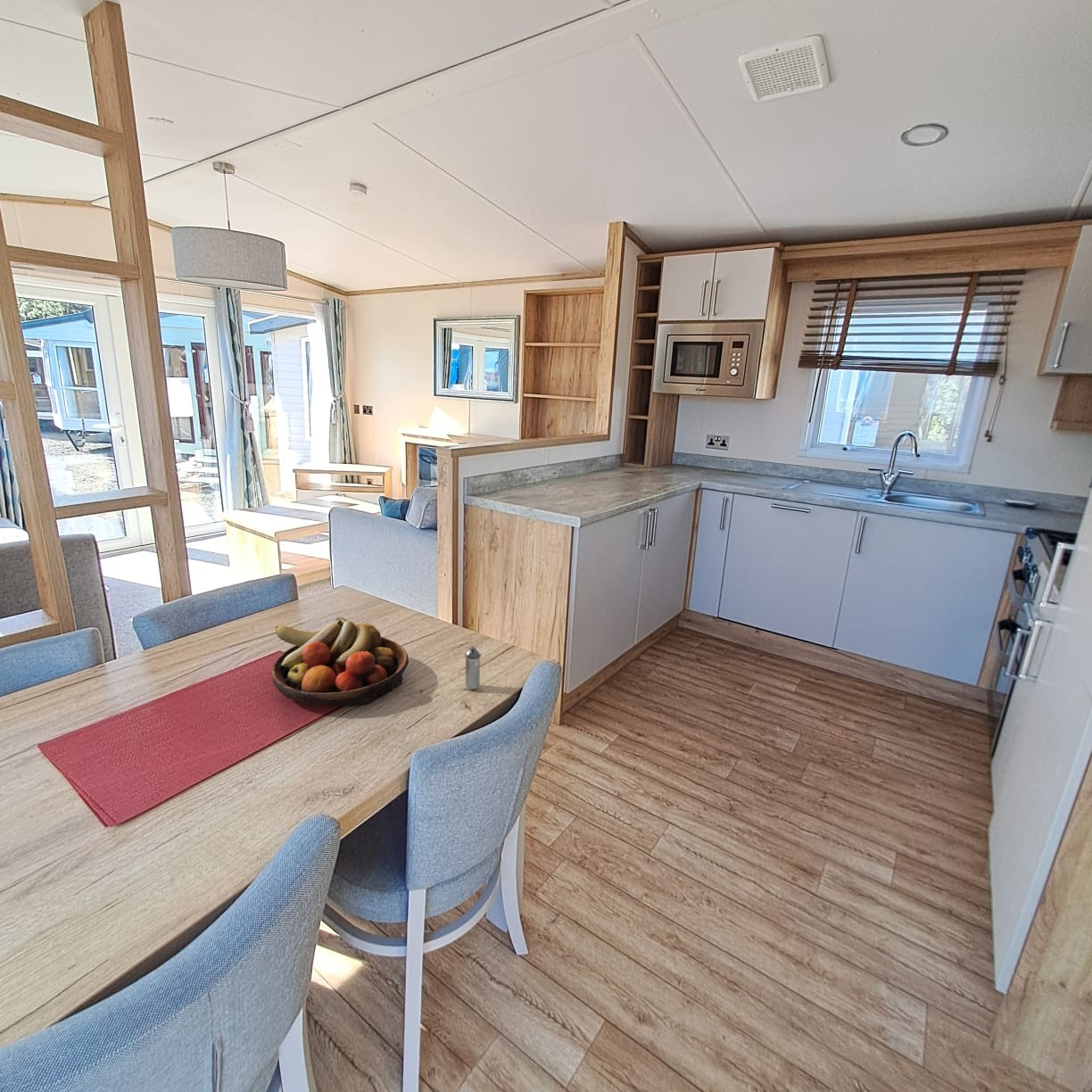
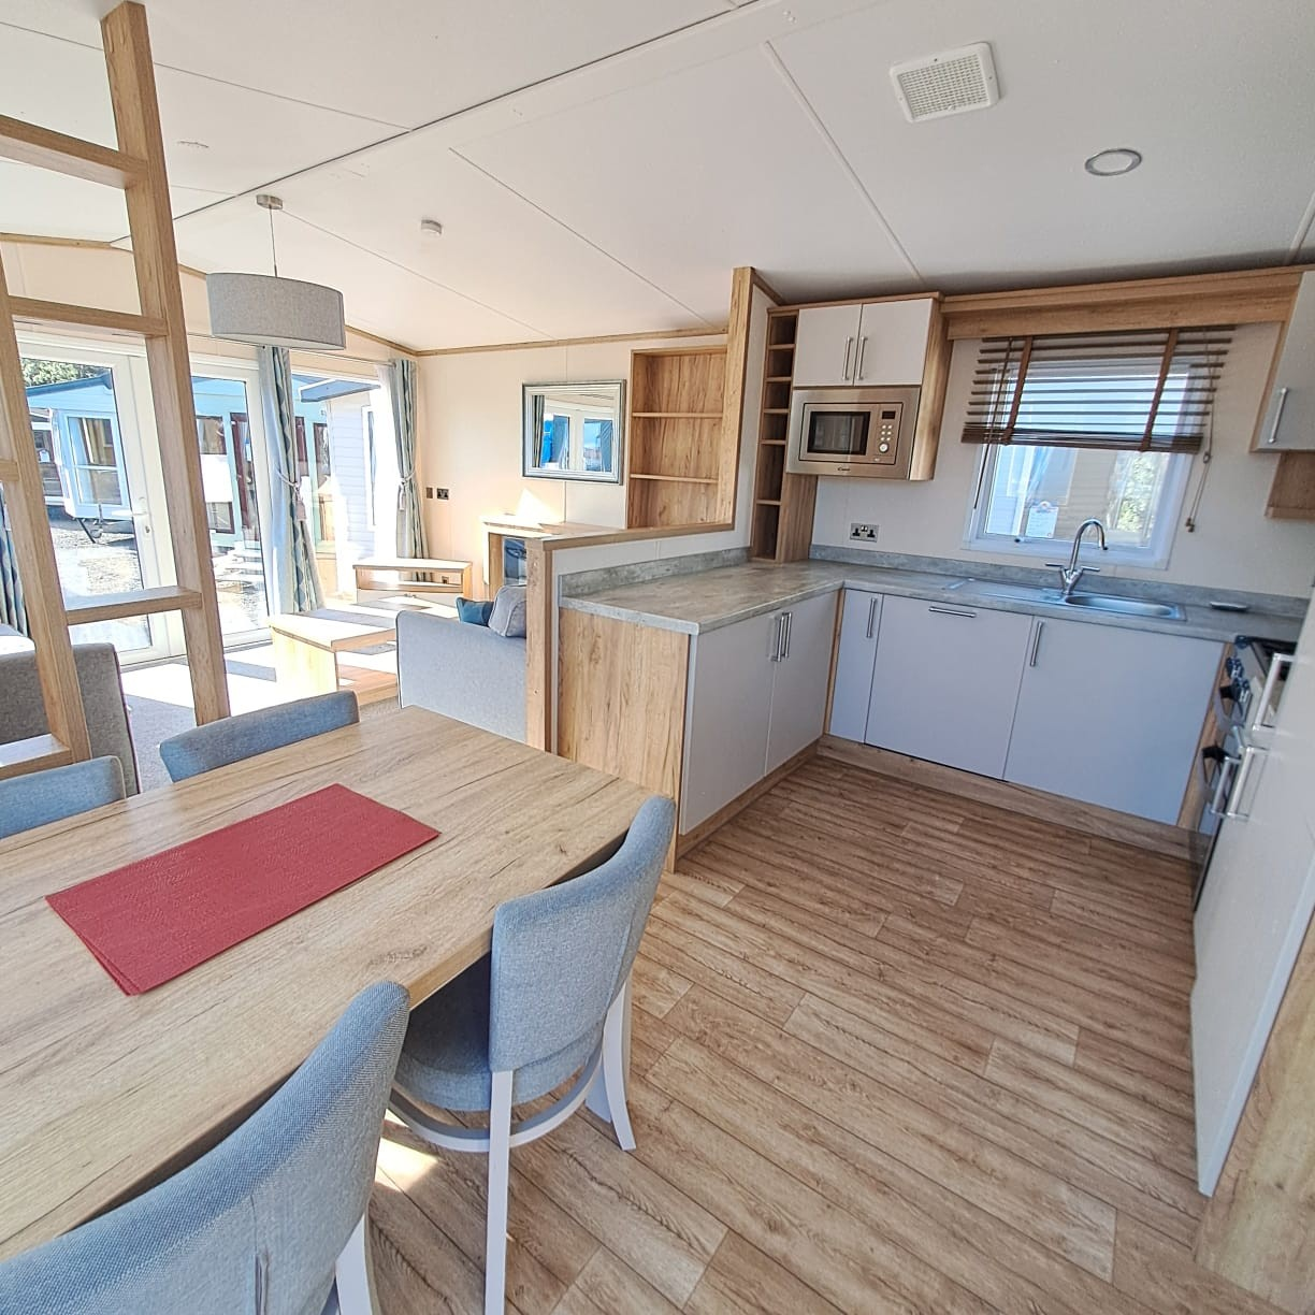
- fruit bowl [270,616,409,707]
- shaker [464,645,482,691]
